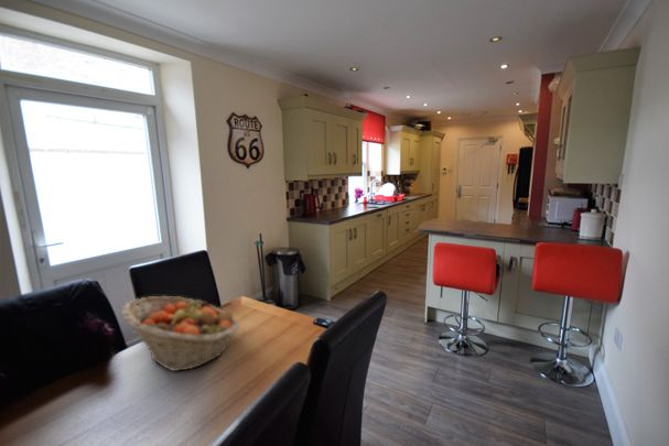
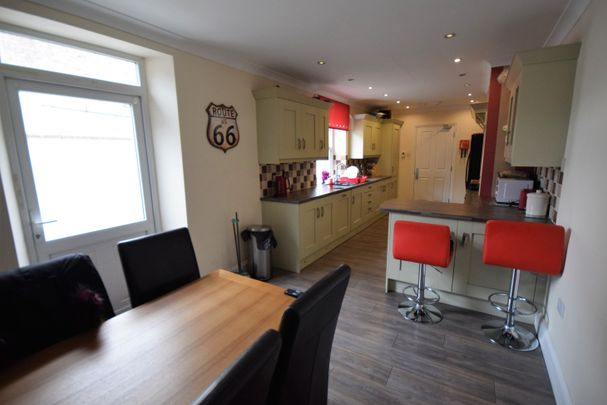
- fruit basket [120,295,239,372]
